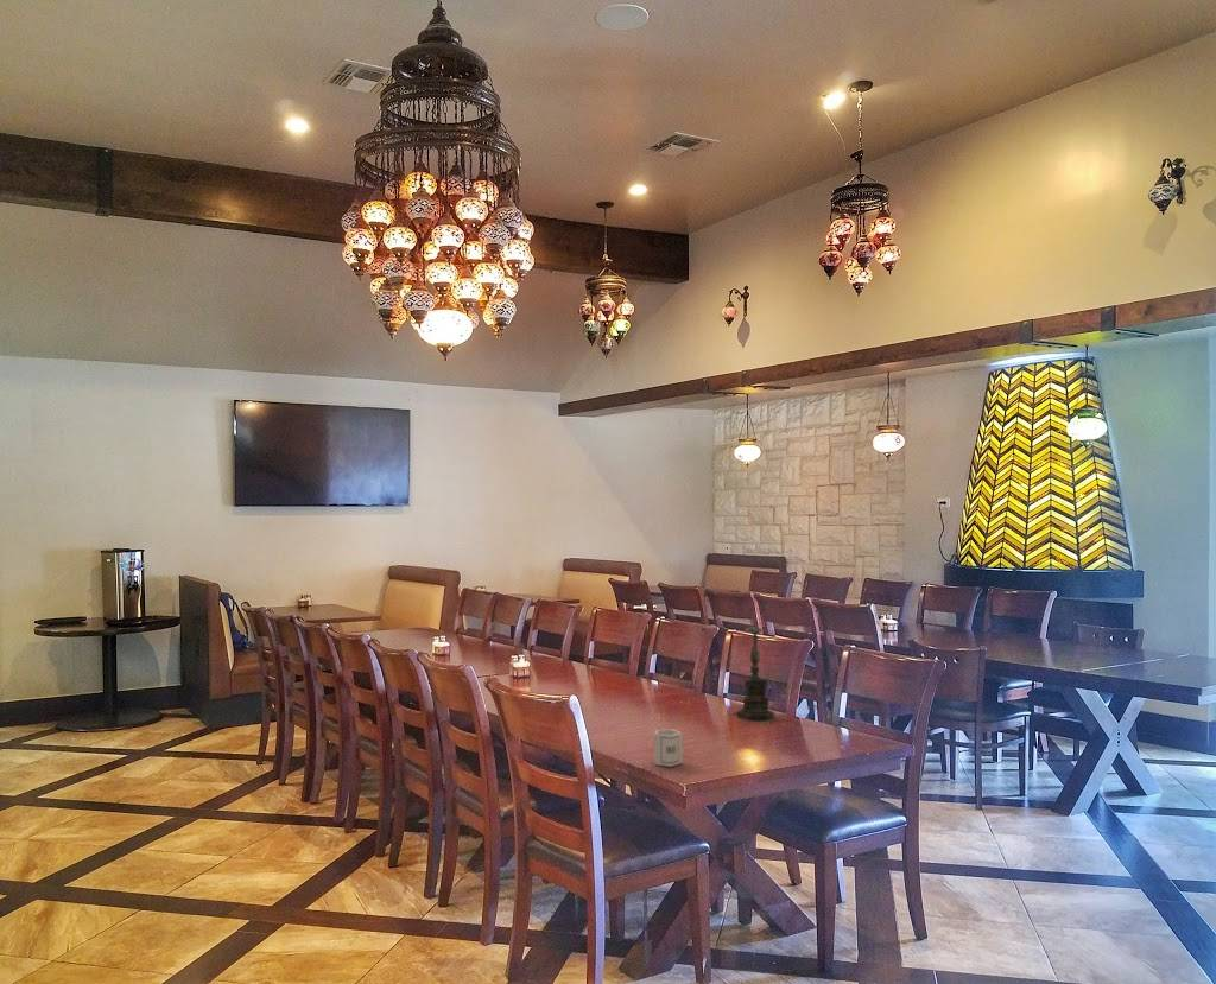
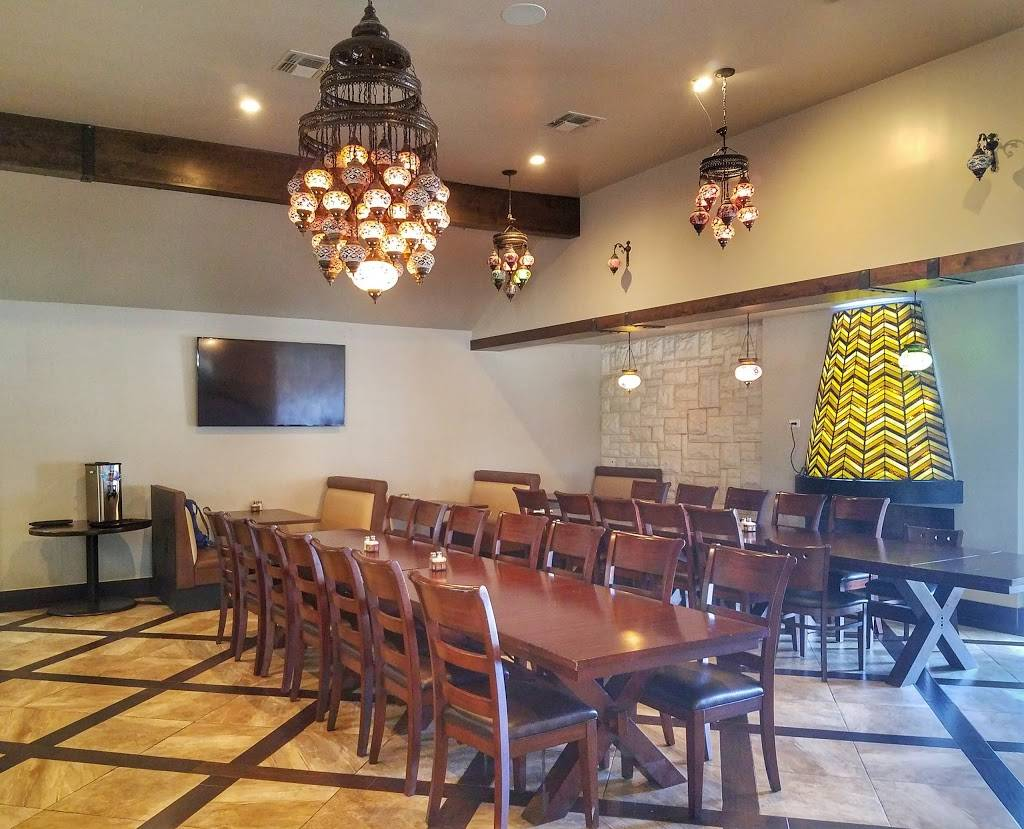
- candle holder [729,615,786,726]
- cup [653,728,684,768]
